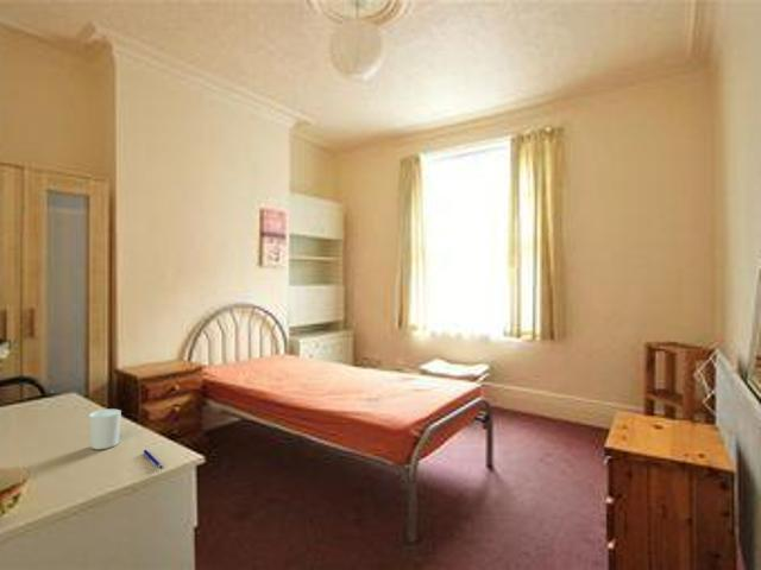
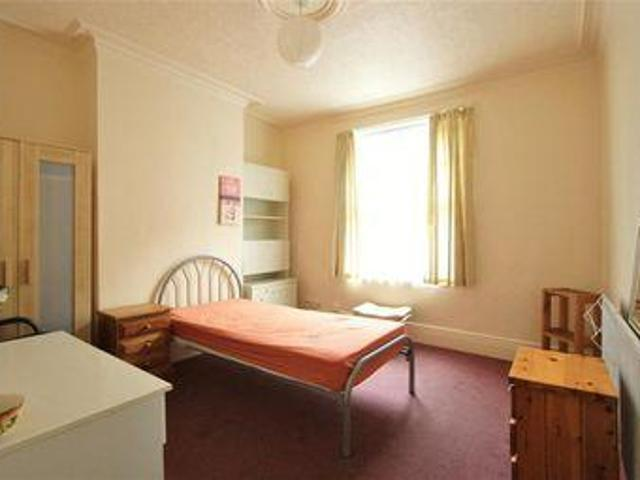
- pen [143,449,164,470]
- cup [88,408,122,450]
